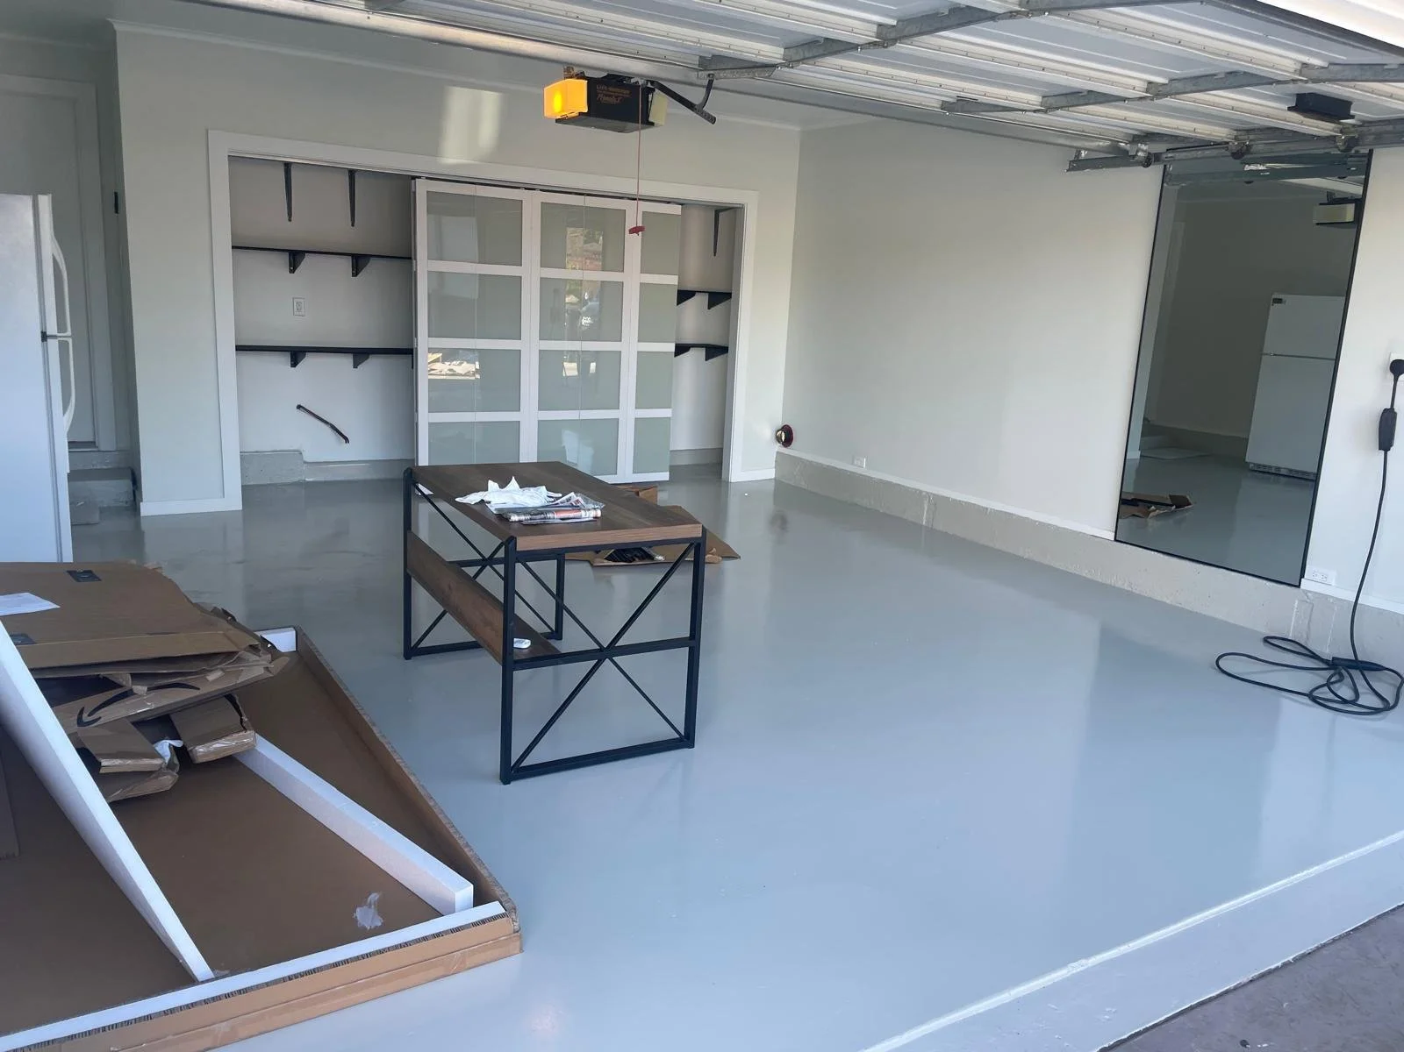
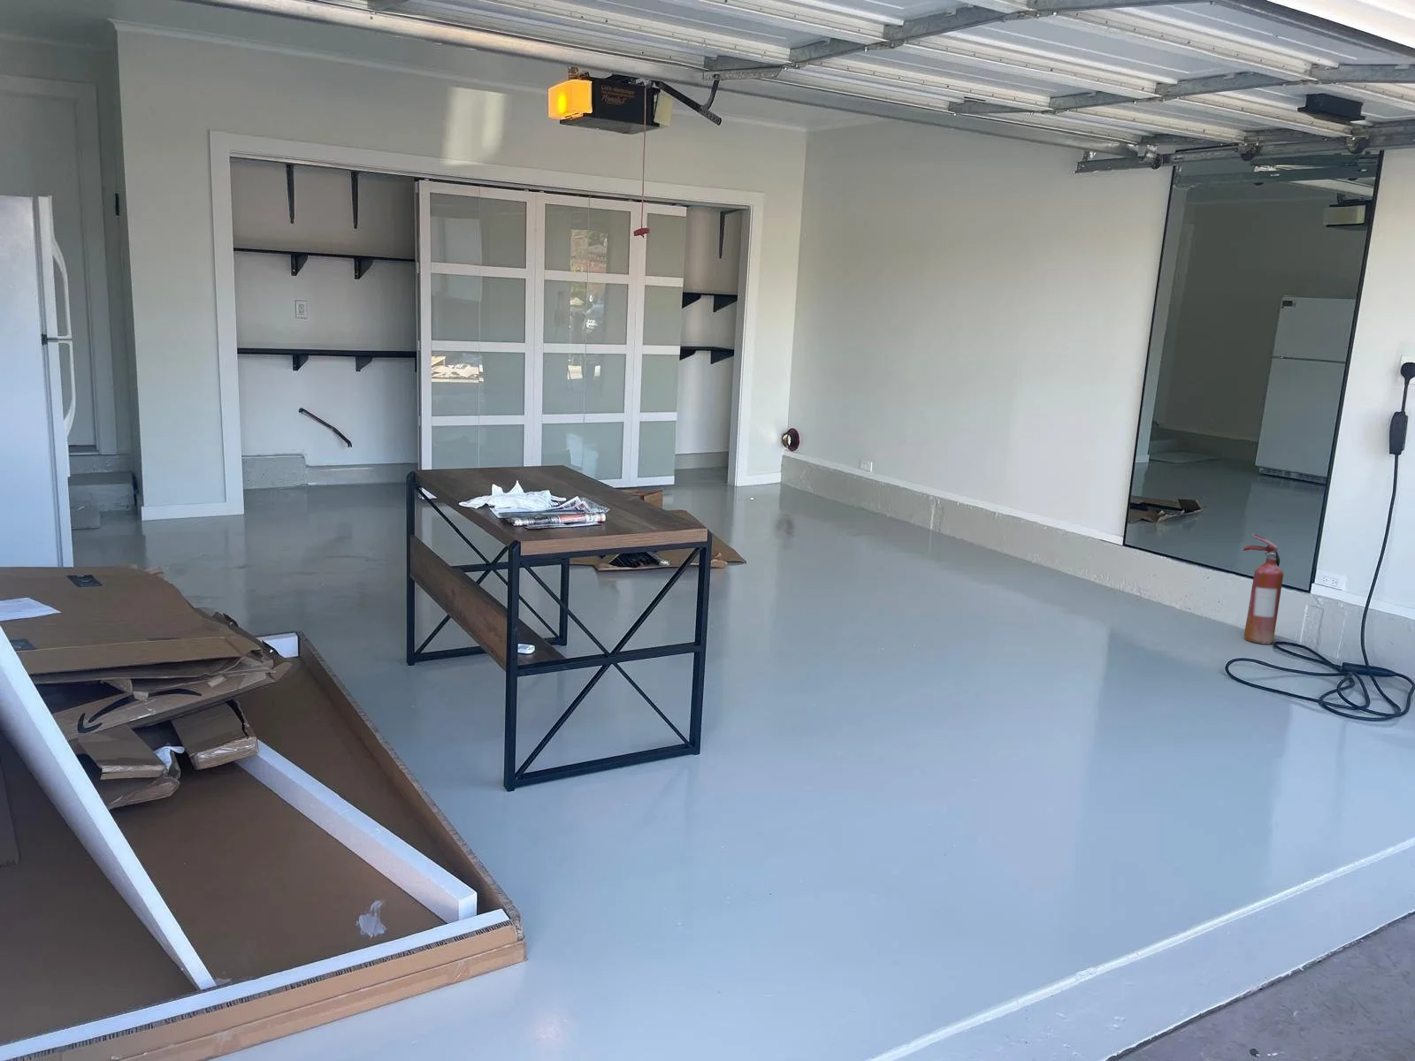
+ fire extinguisher [1240,533,1285,645]
